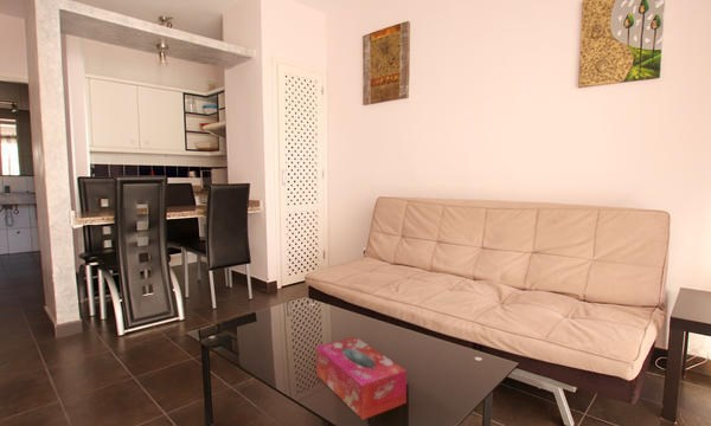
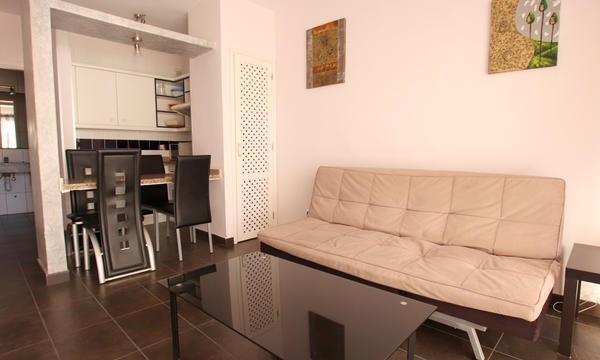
- tissue box [315,336,408,421]
